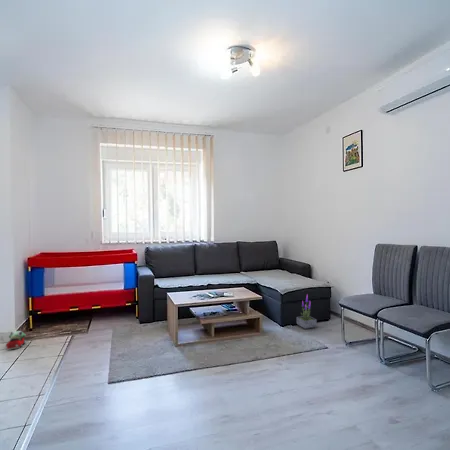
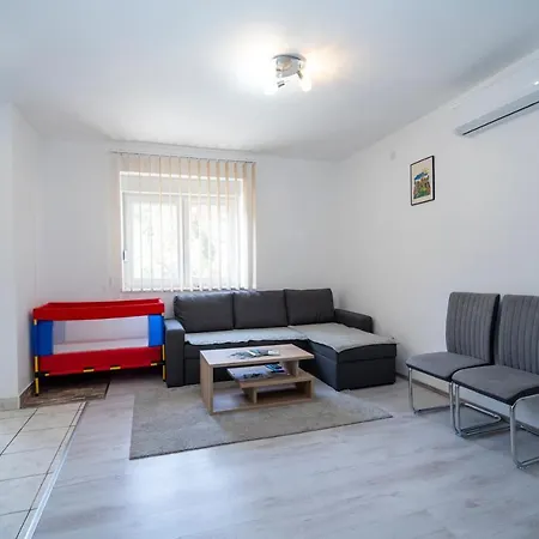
- potted plant [296,294,317,330]
- plush toy [5,330,27,351]
